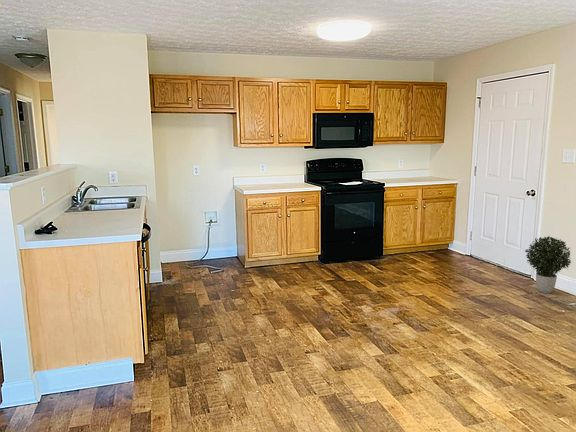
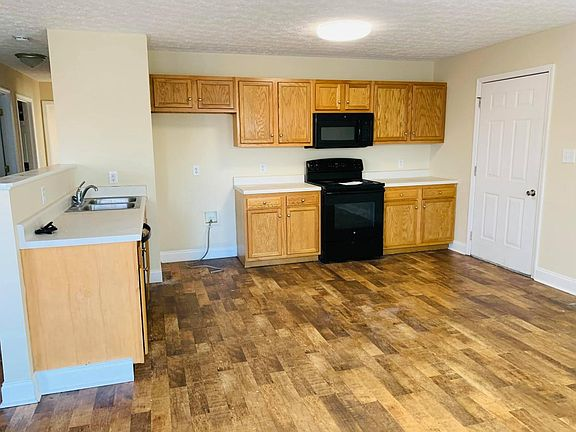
- potted plant [524,235,572,294]
